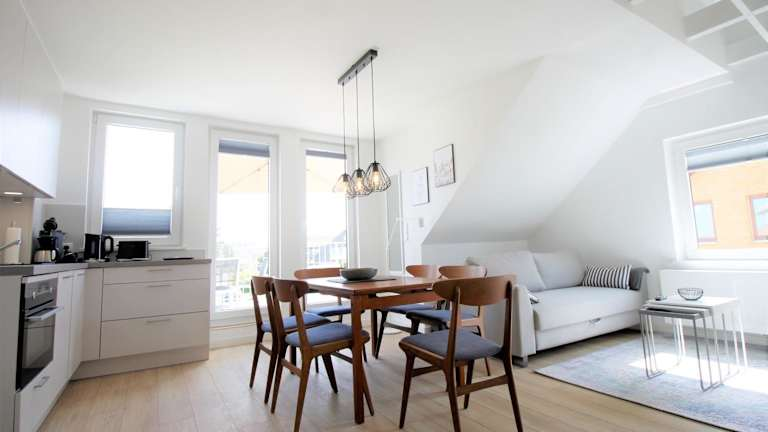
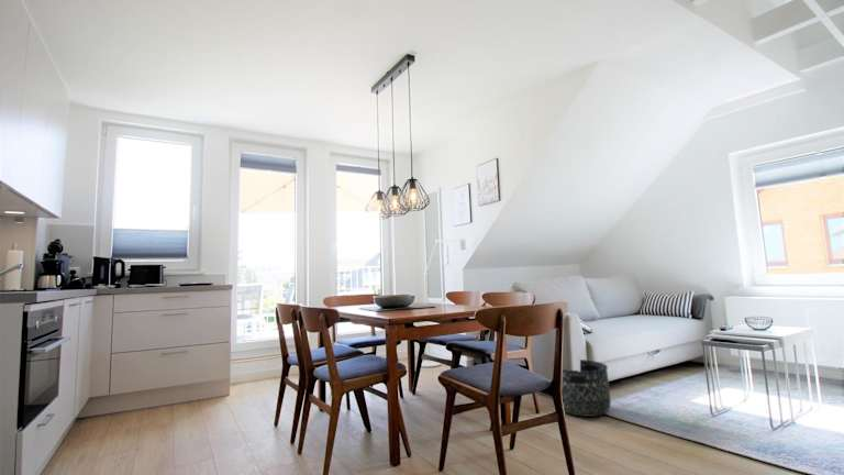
+ basket [551,358,612,418]
